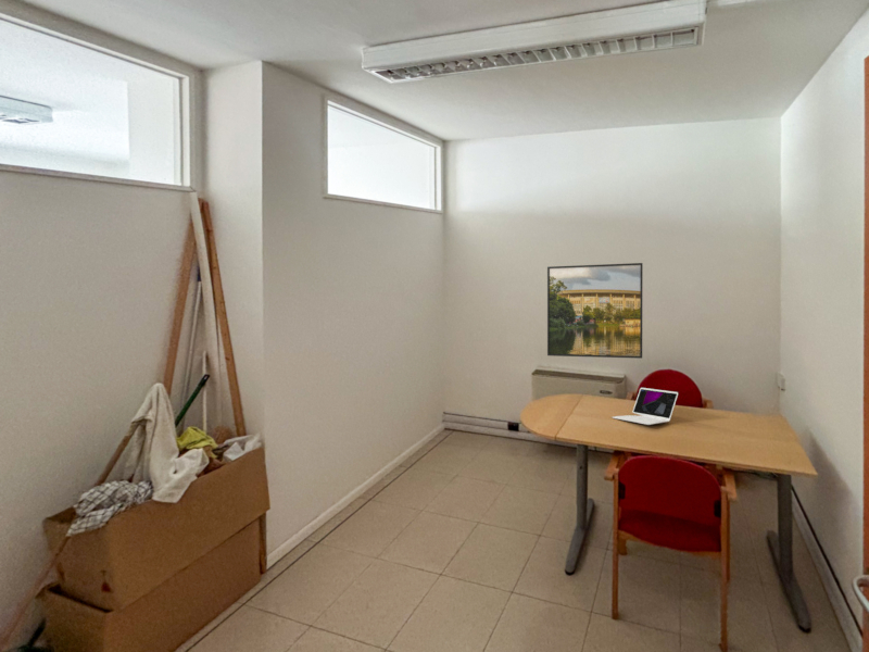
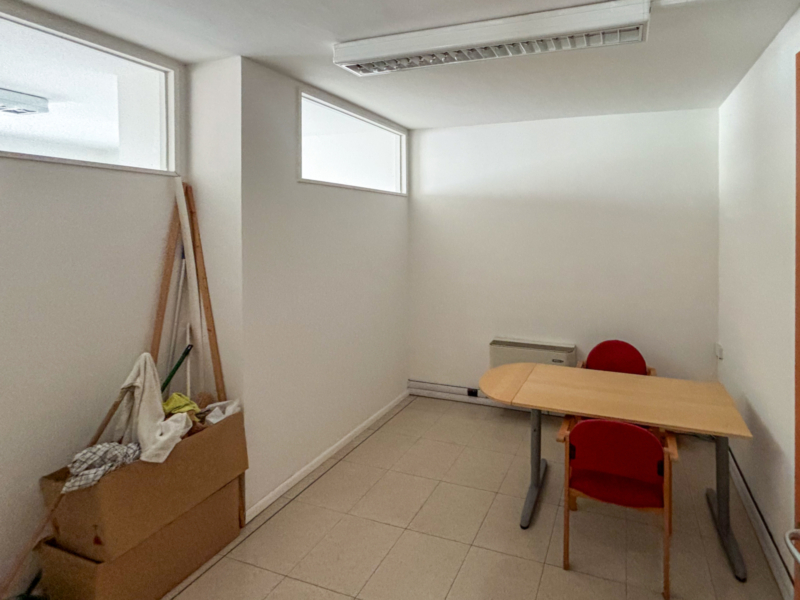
- laptop [612,387,679,426]
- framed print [546,262,644,360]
